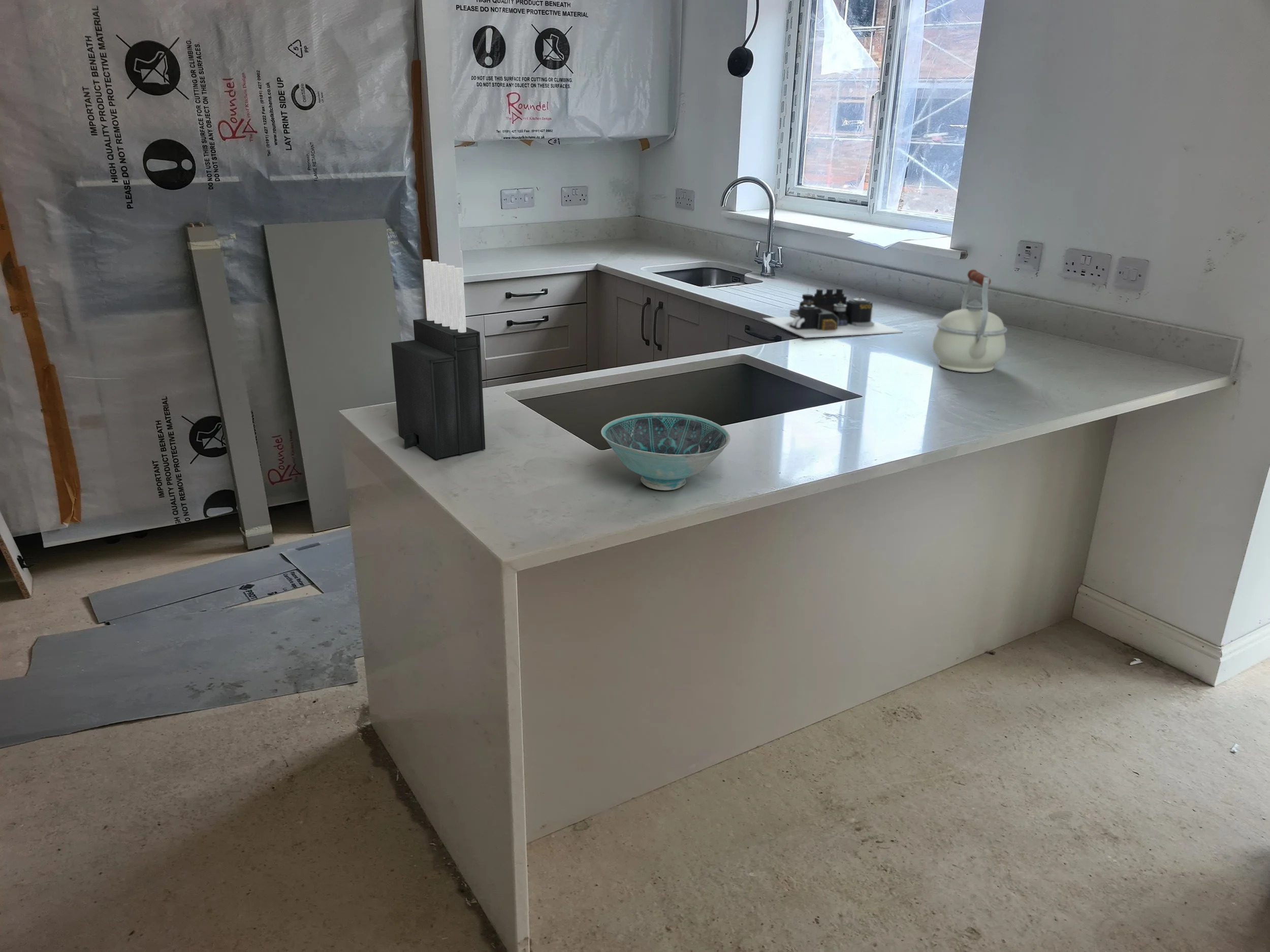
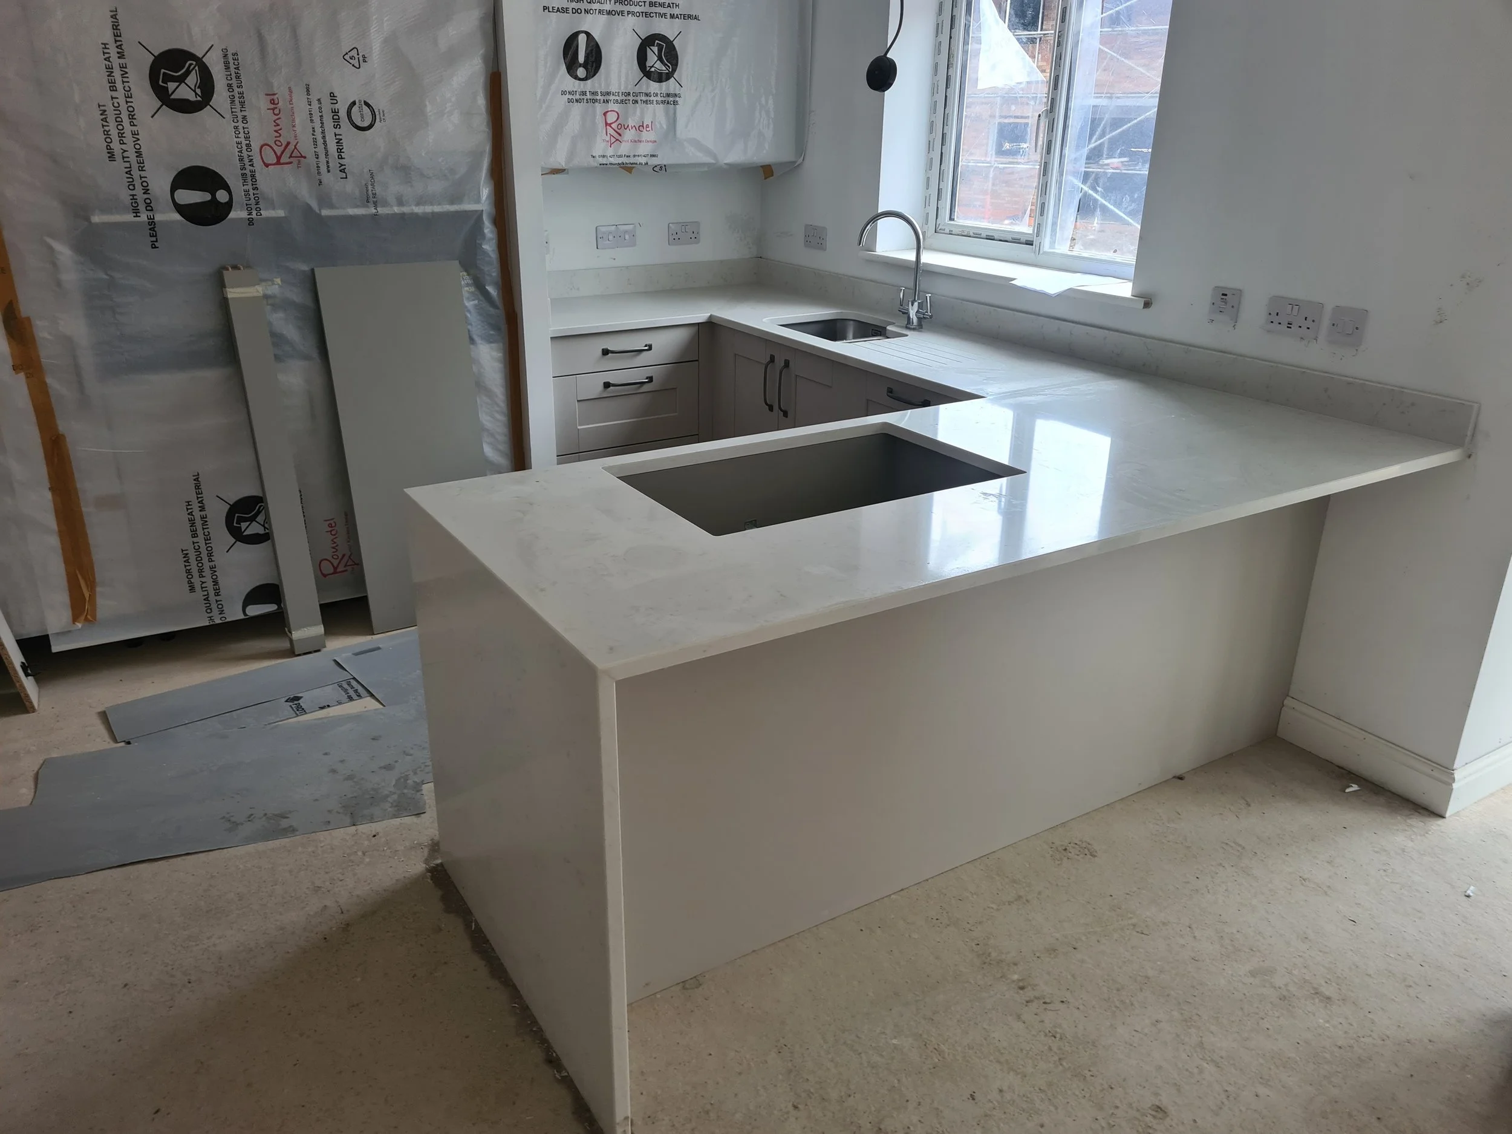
- architectural model [762,285,903,339]
- knife block [391,259,486,459]
- kettle [932,269,1008,373]
- bowl [600,412,731,491]
